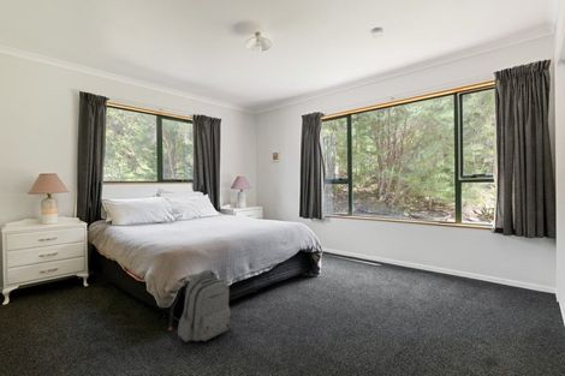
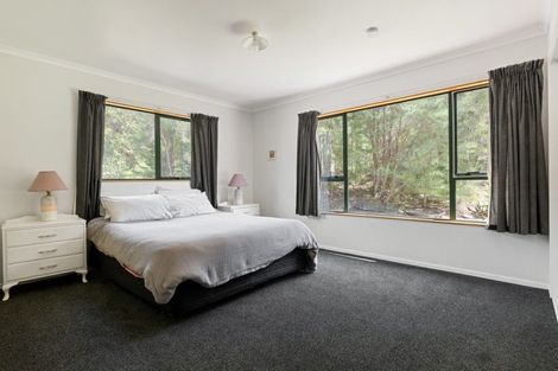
- backpack [167,269,232,344]
